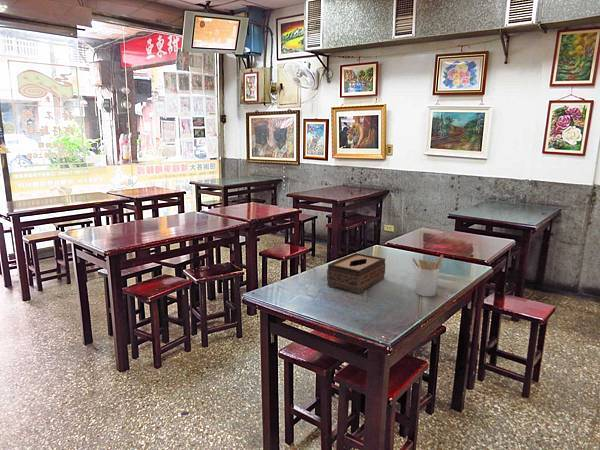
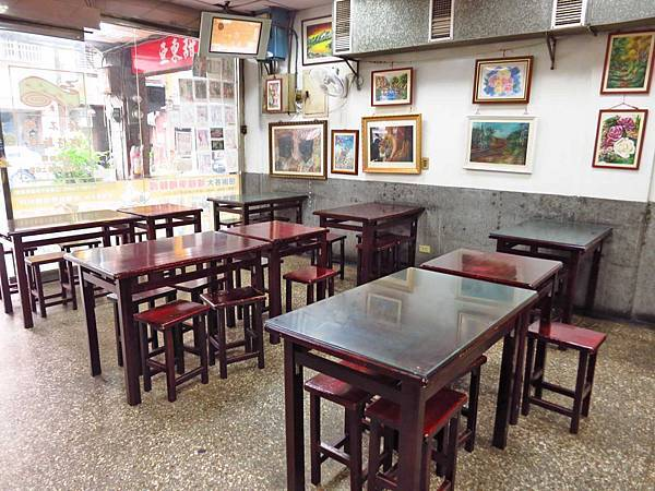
- tissue box [326,252,387,294]
- utensil holder [411,254,444,297]
